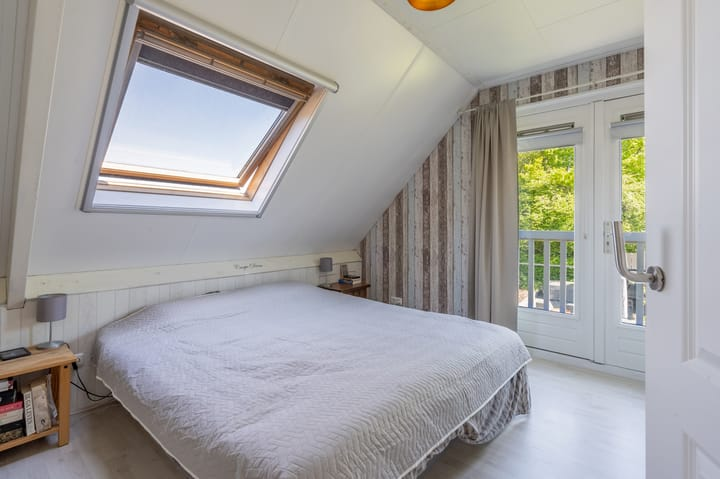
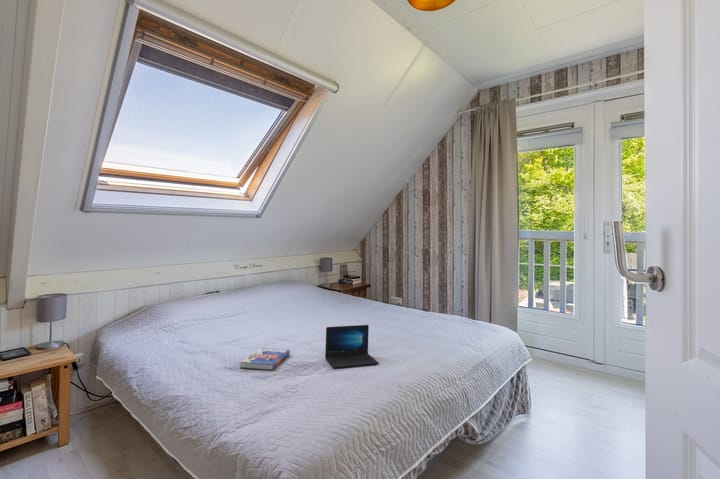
+ book [239,347,291,371]
+ laptop [324,324,380,369]
